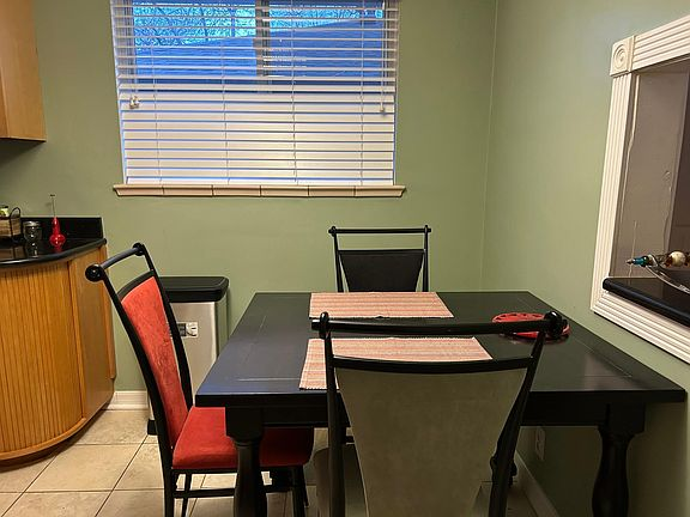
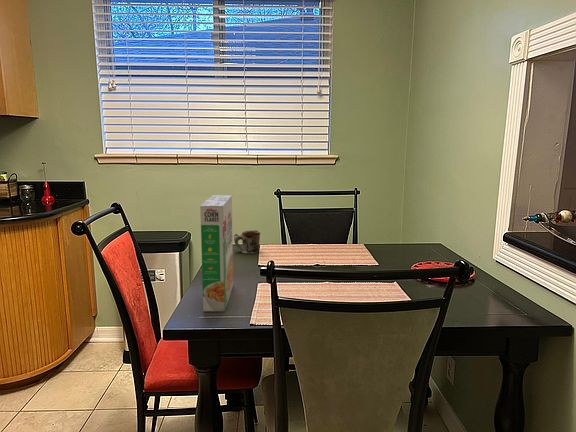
+ mug [233,229,261,254]
+ cereal box [199,194,234,312]
